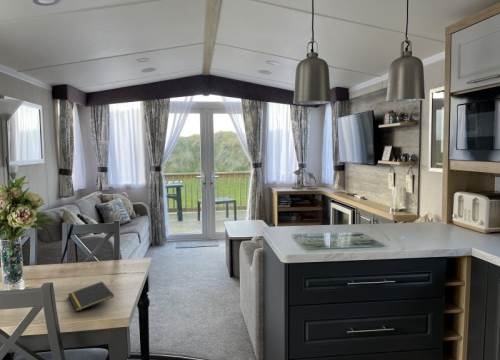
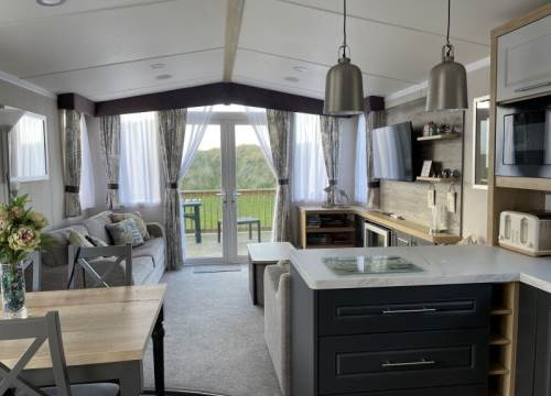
- notepad [67,281,115,312]
